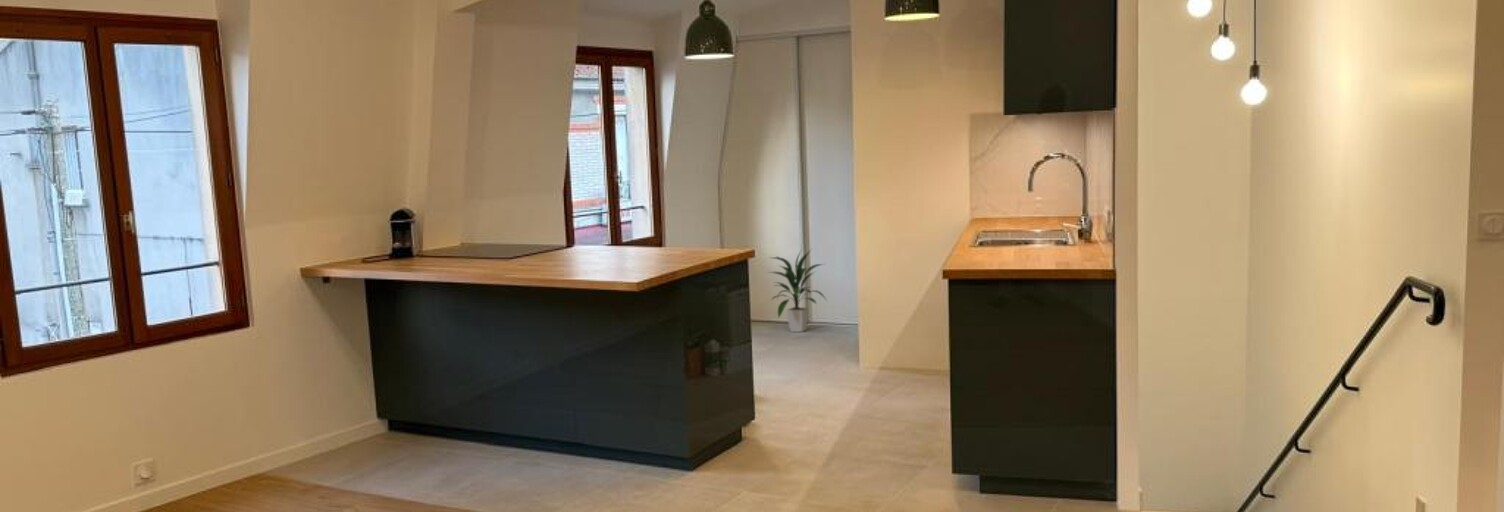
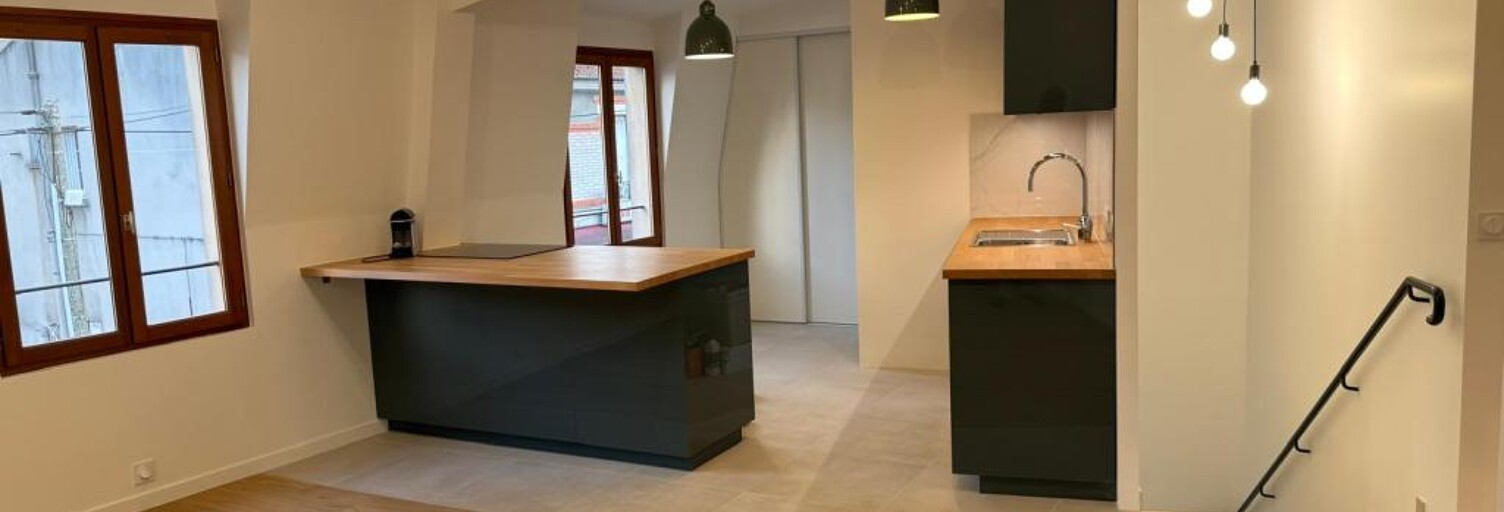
- indoor plant [766,248,829,333]
